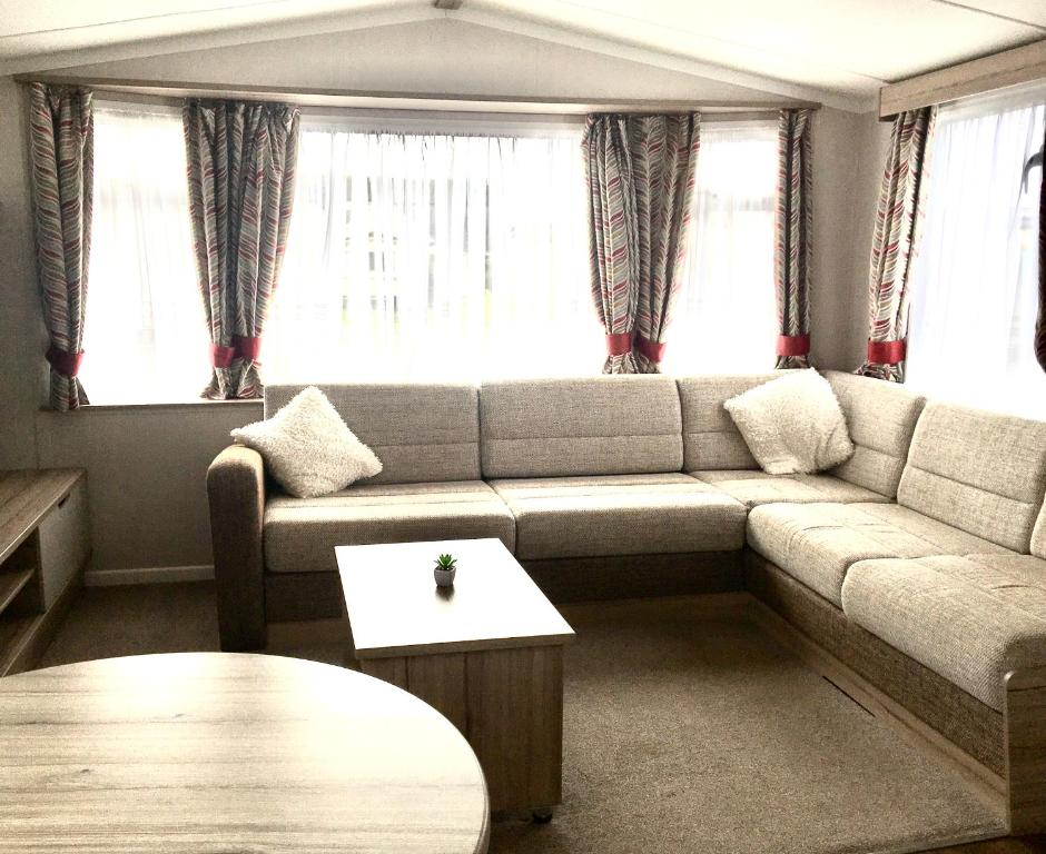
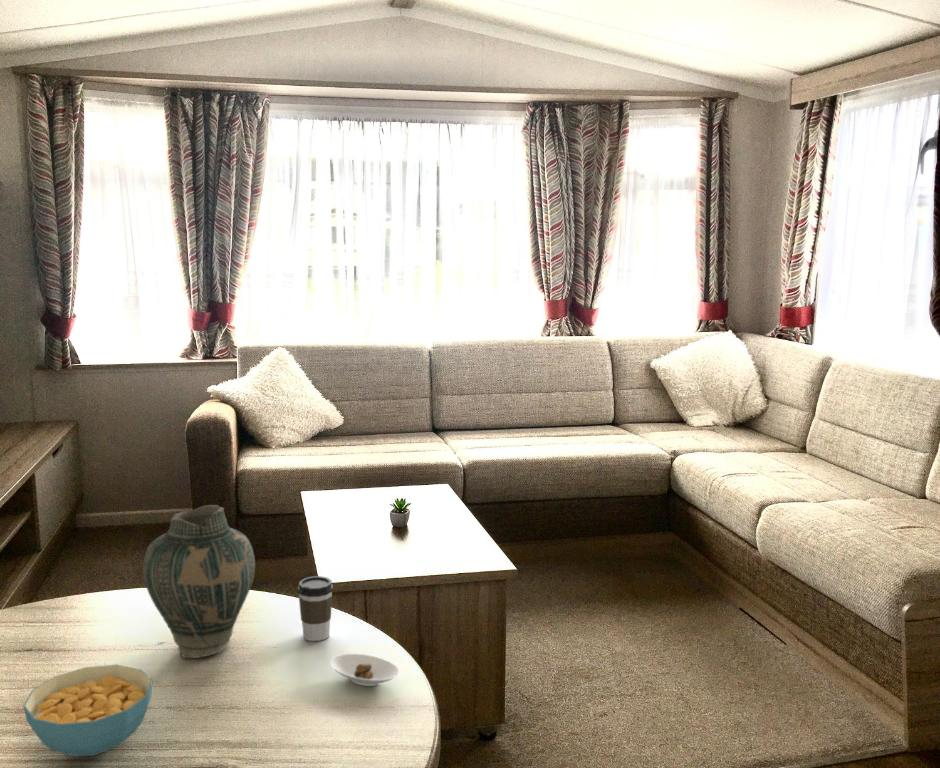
+ coffee cup [297,575,334,642]
+ vase [142,504,256,659]
+ cereal bowl [22,664,154,758]
+ saucer [329,653,400,687]
